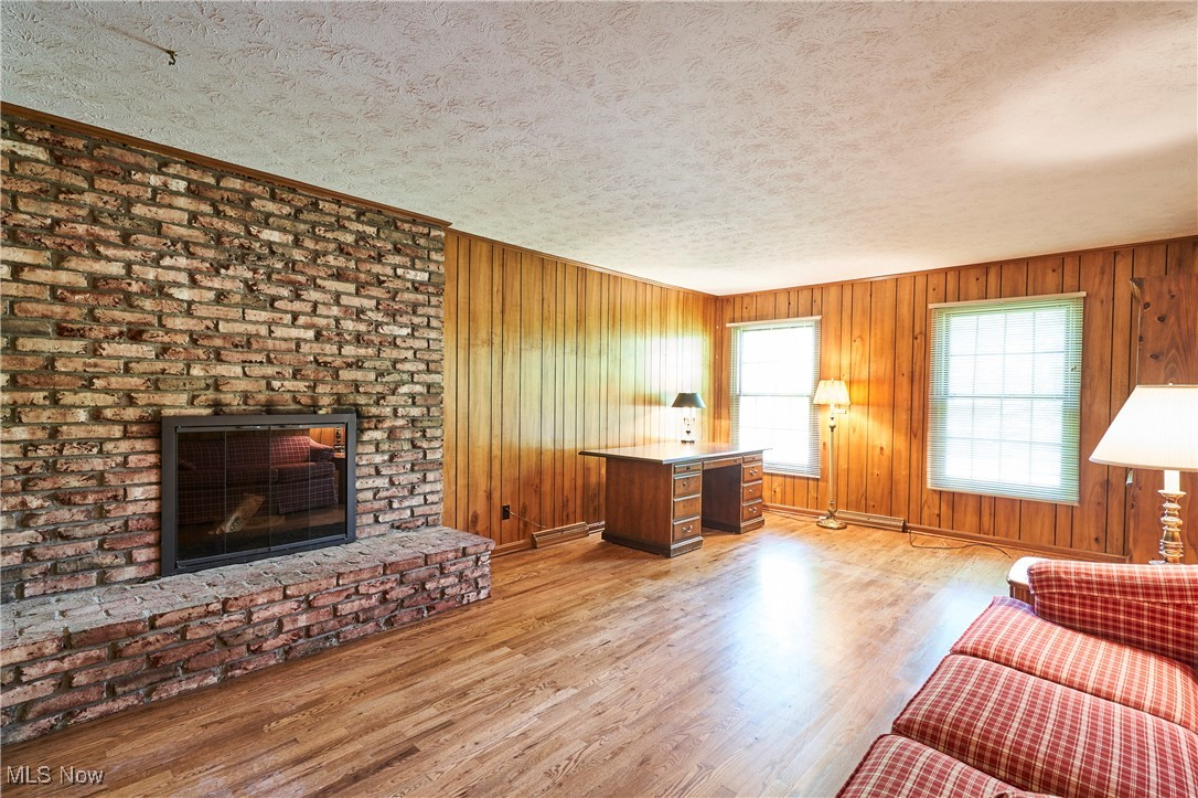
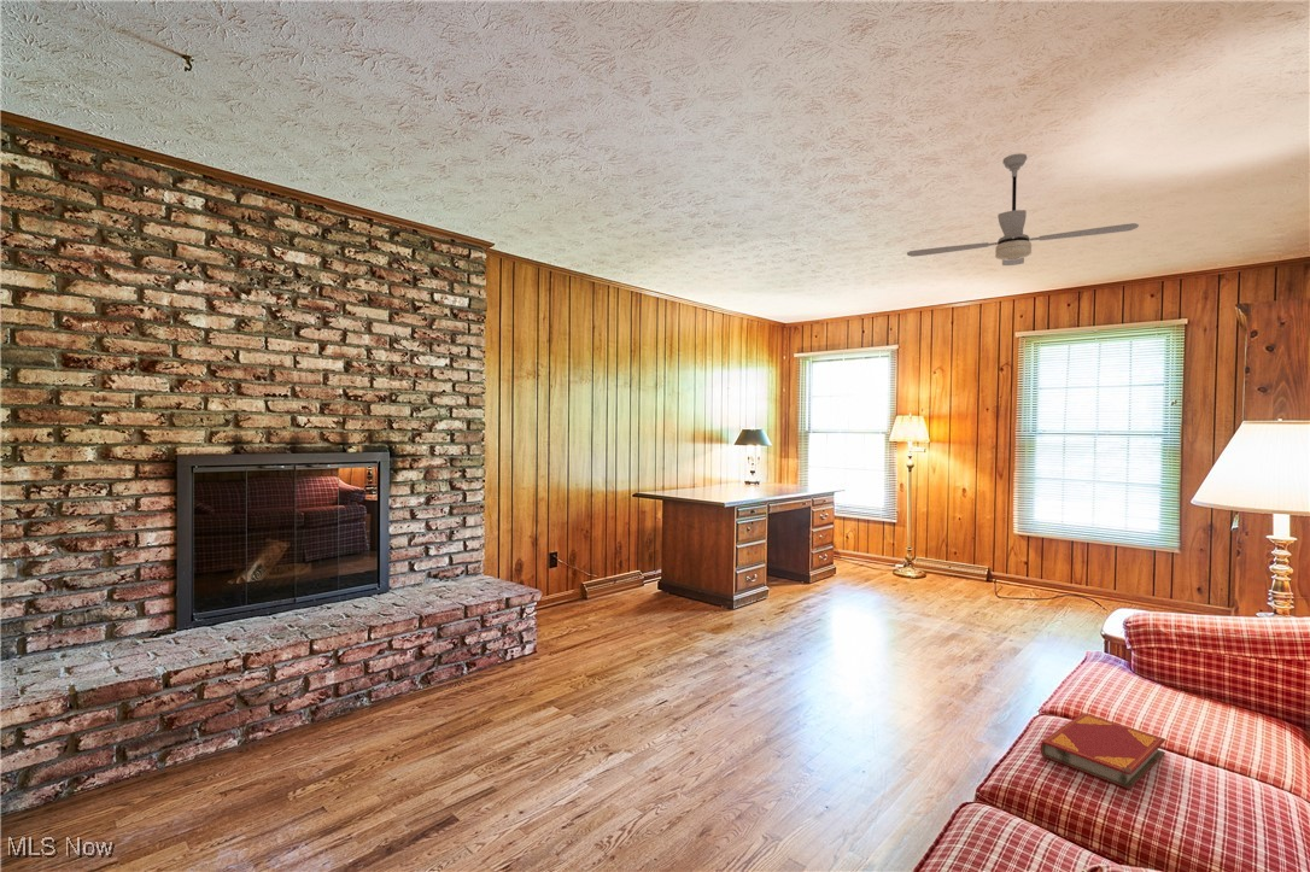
+ ceiling fan [906,152,1140,267]
+ hardback book [1040,712,1166,791]
